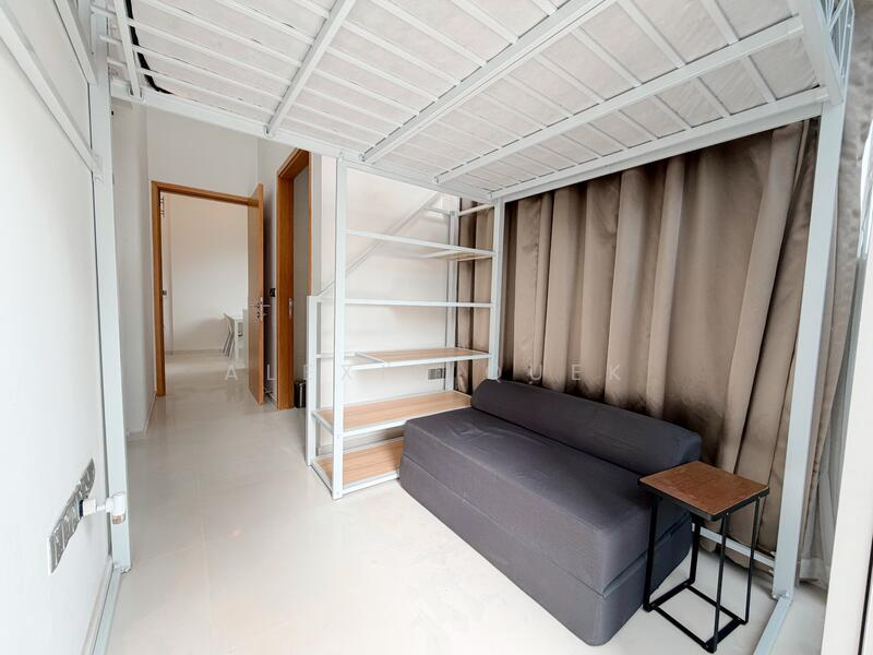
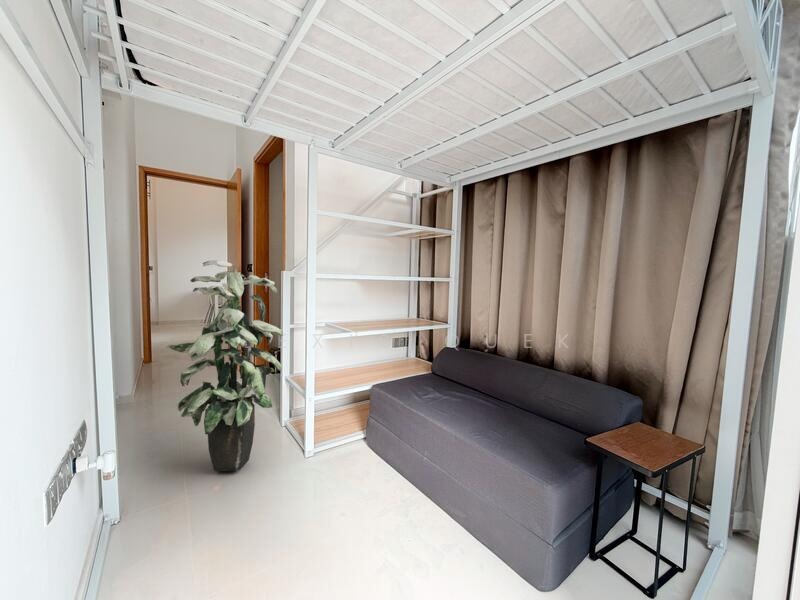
+ indoor plant [166,259,284,472]
